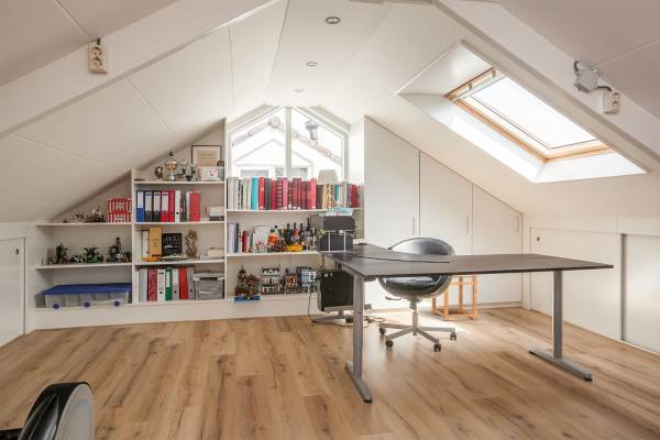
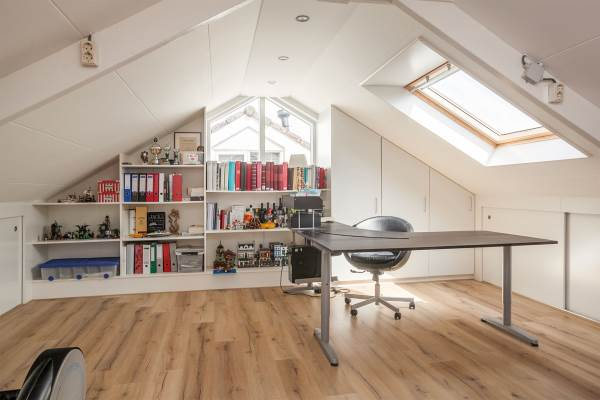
- side table [431,274,479,322]
